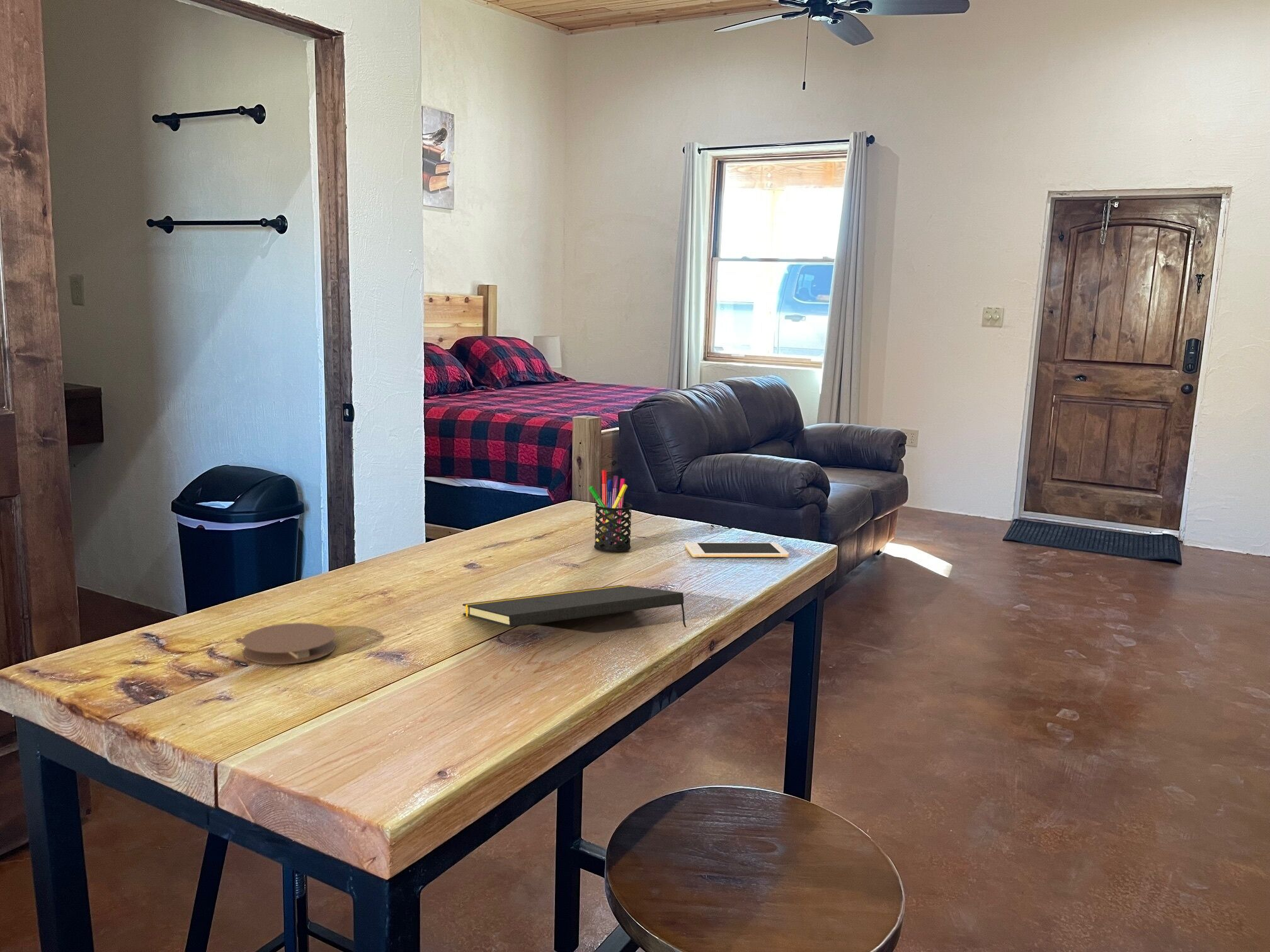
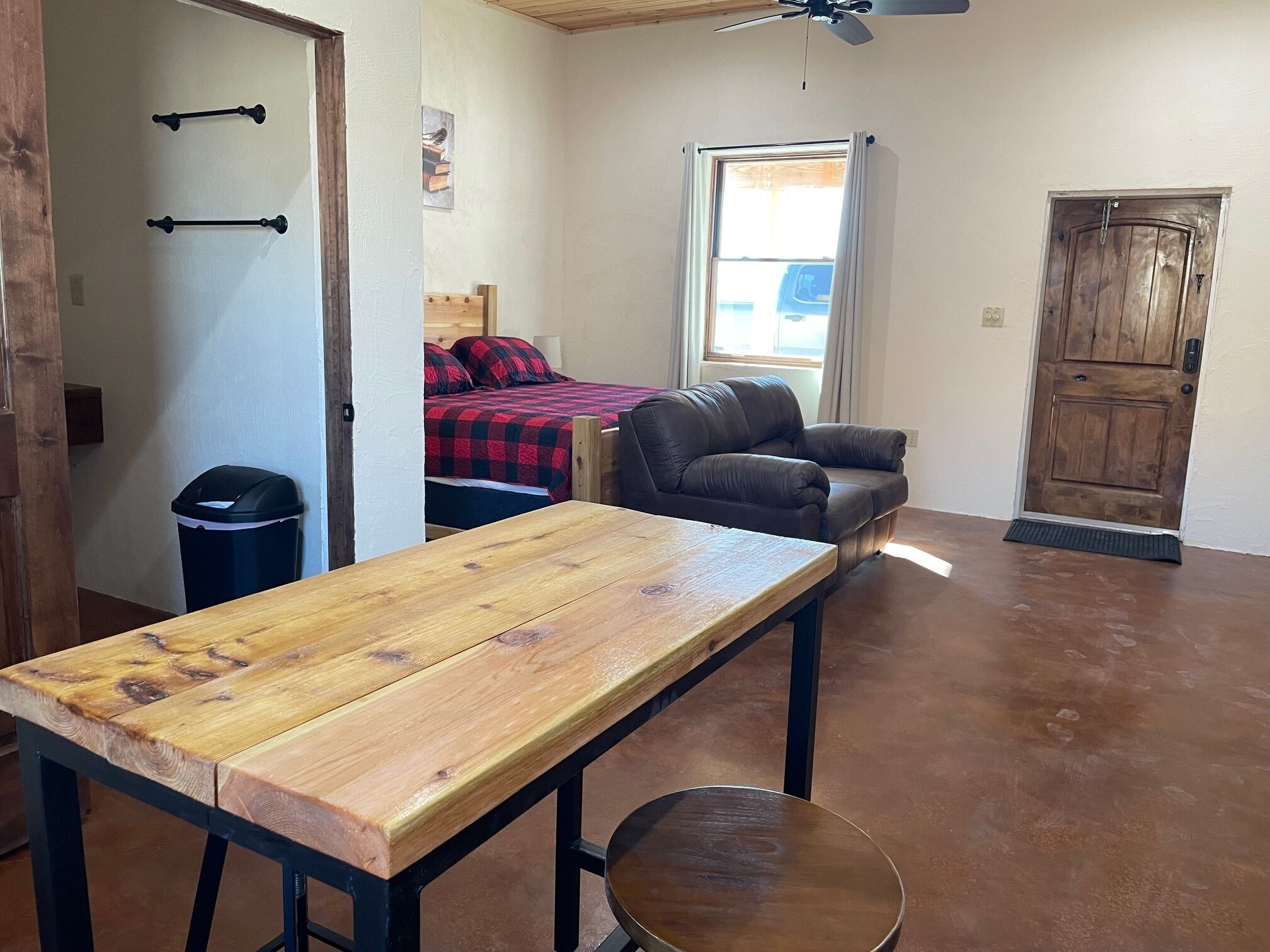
- cell phone [684,542,790,558]
- coaster [241,622,337,665]
- pen holder [588,470,633,553]
- notepad [462,584,687,628]
